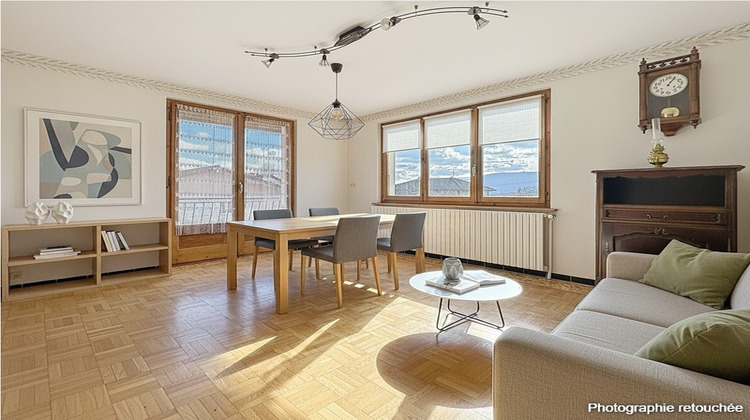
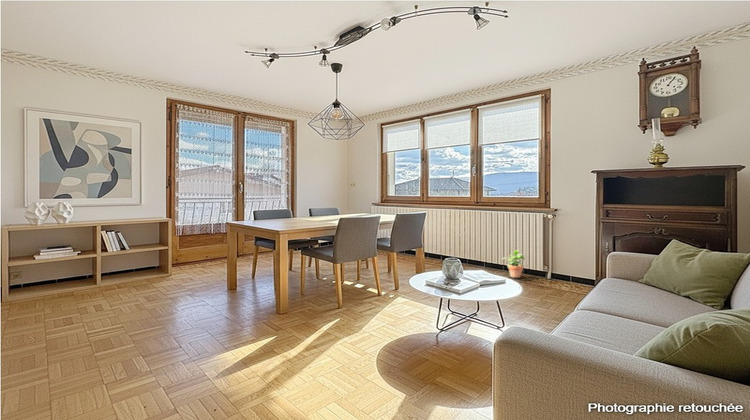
+ potted plant [501,249,526,279]
